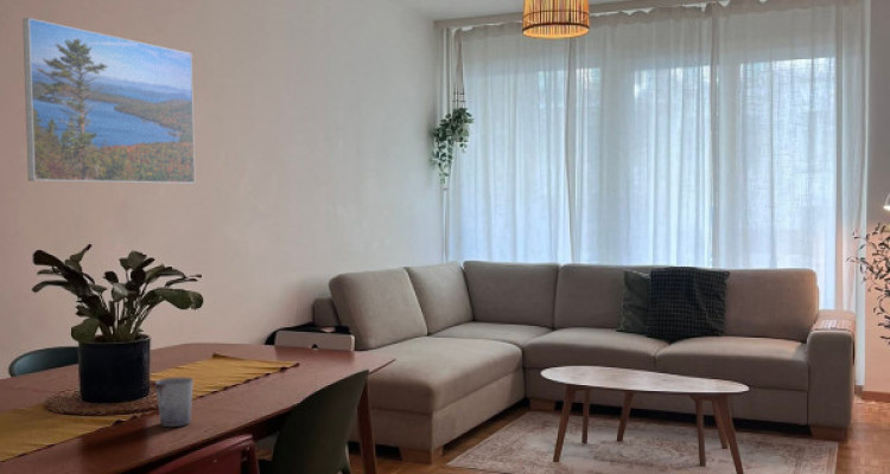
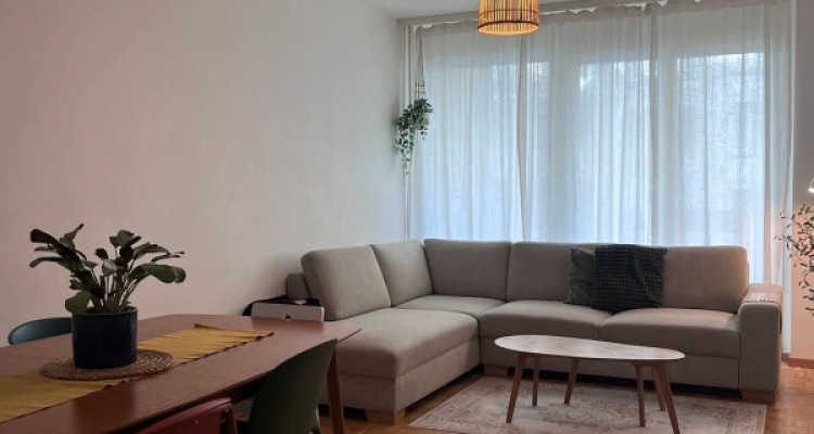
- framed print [21,17,196,185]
- cup [154,377,195,428]
